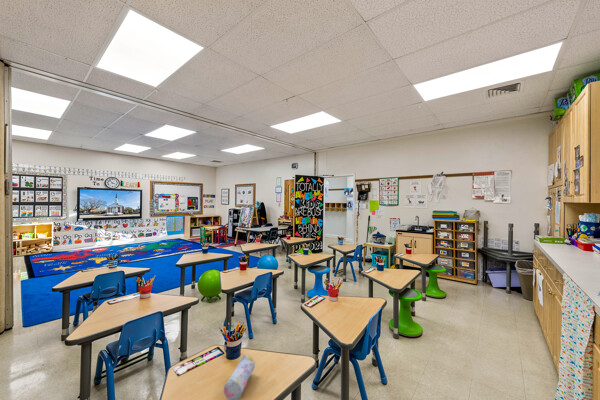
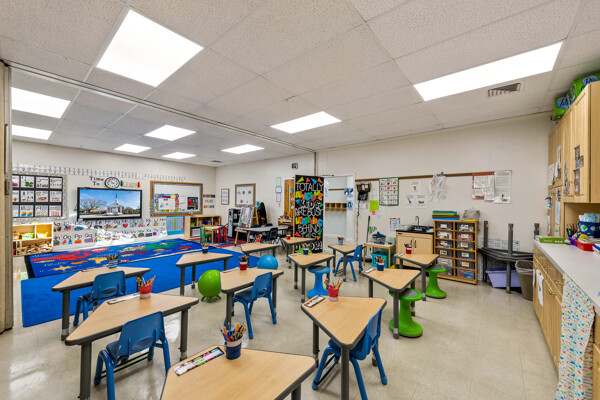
- pencil case [223,354,256,400]
